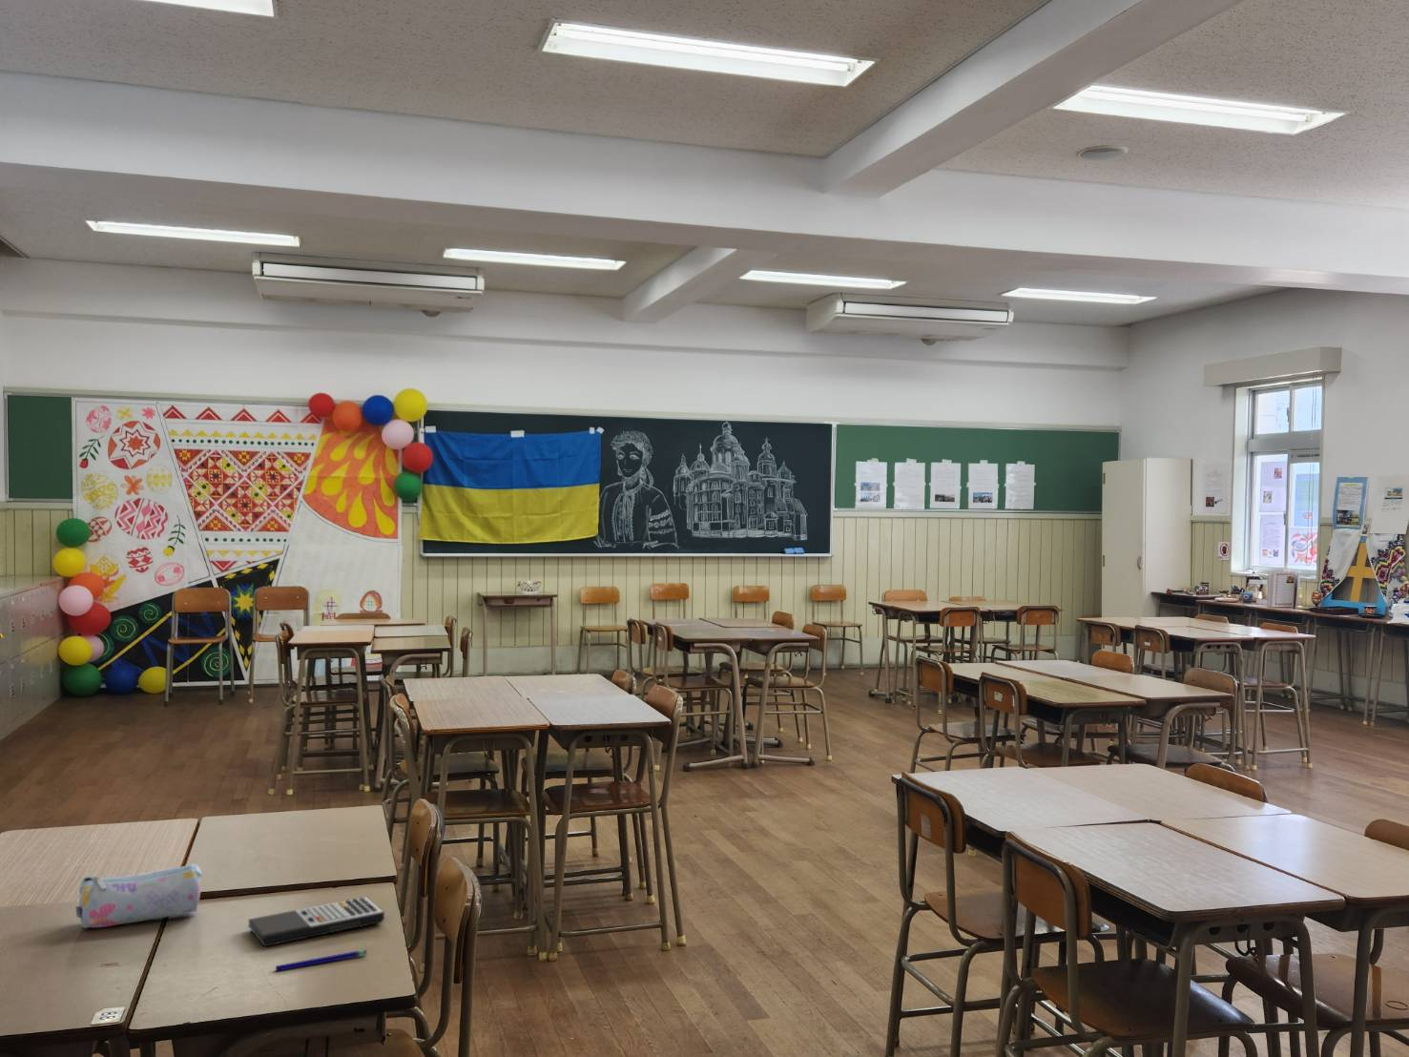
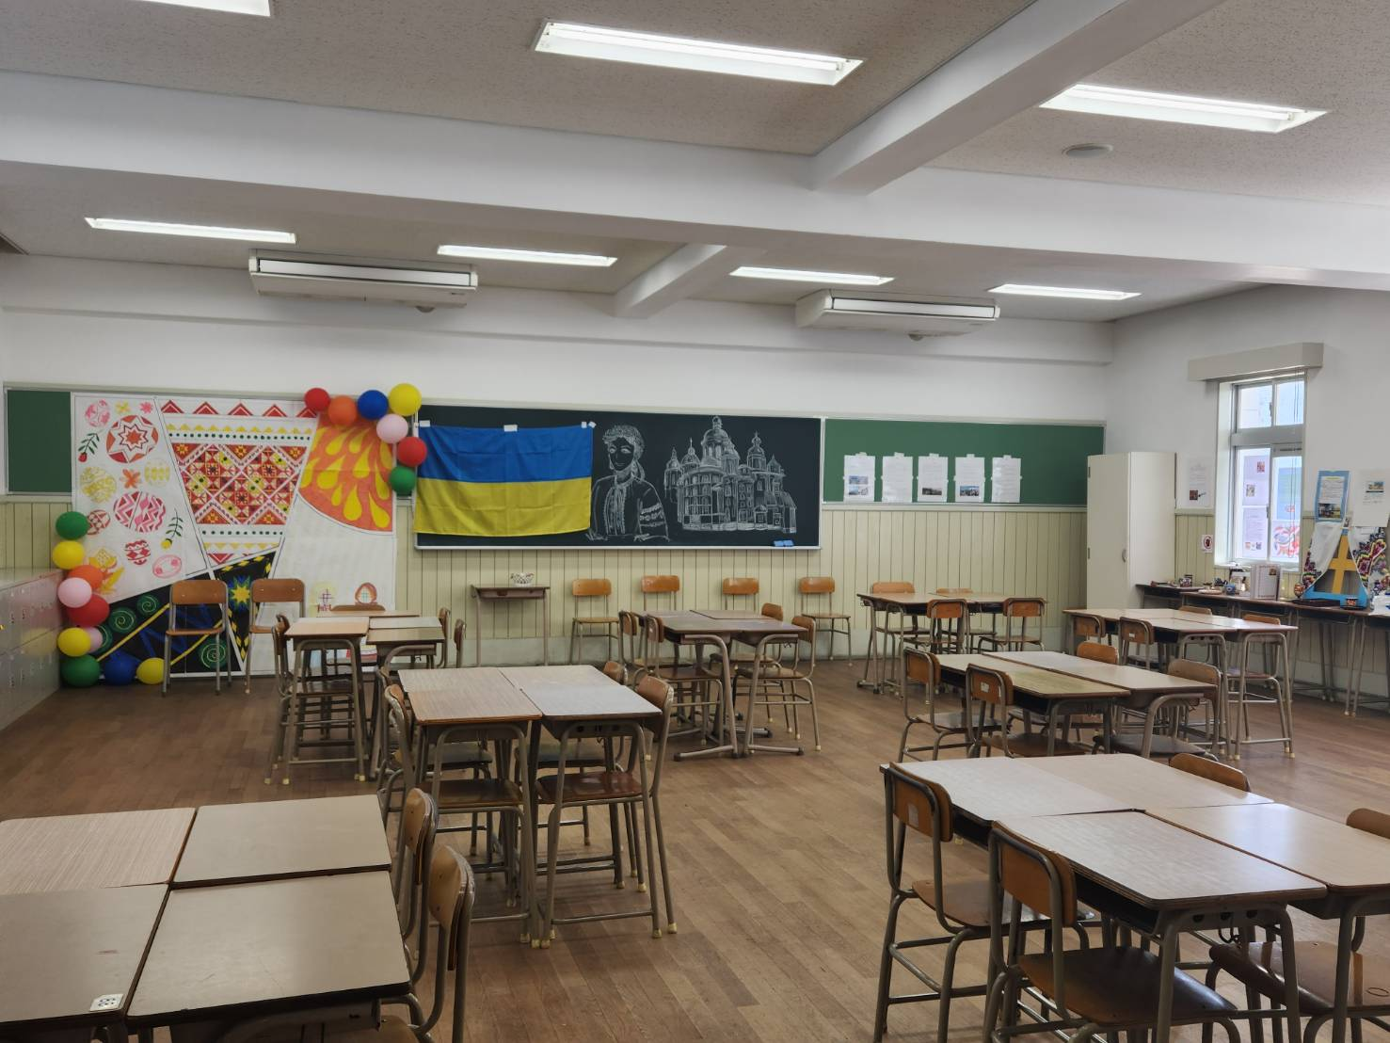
- calculator [248,896,385,947]
- pencil case [76,864,203,929]
- pen [274,949,368,973]
